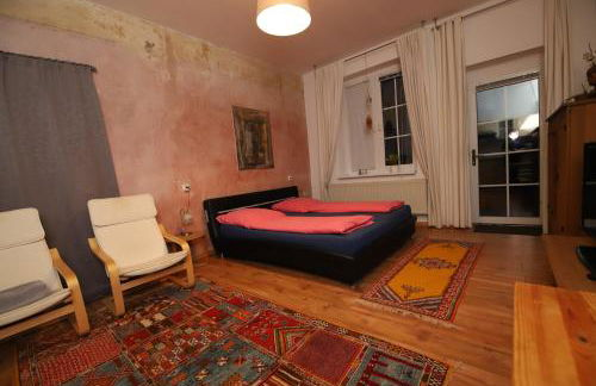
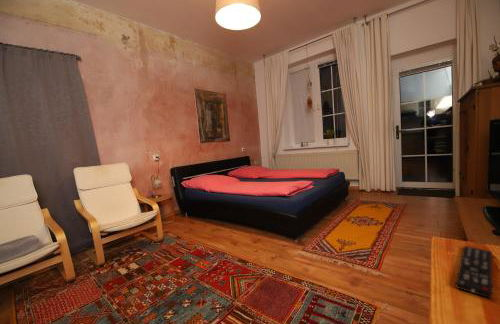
+ remote control [455,245,493,300]
